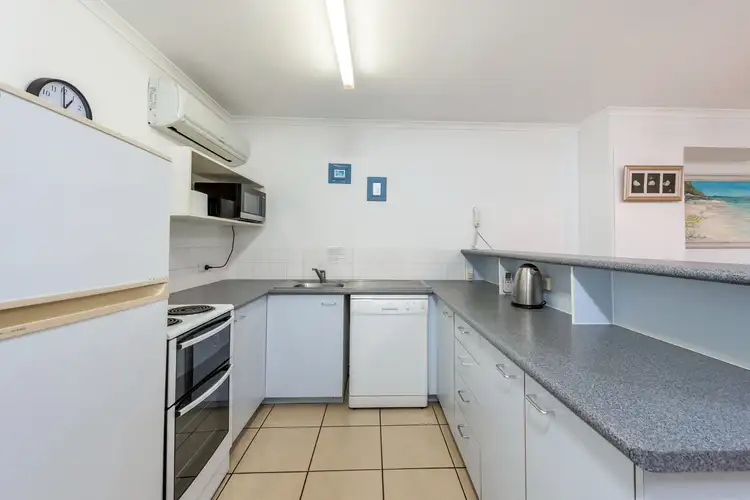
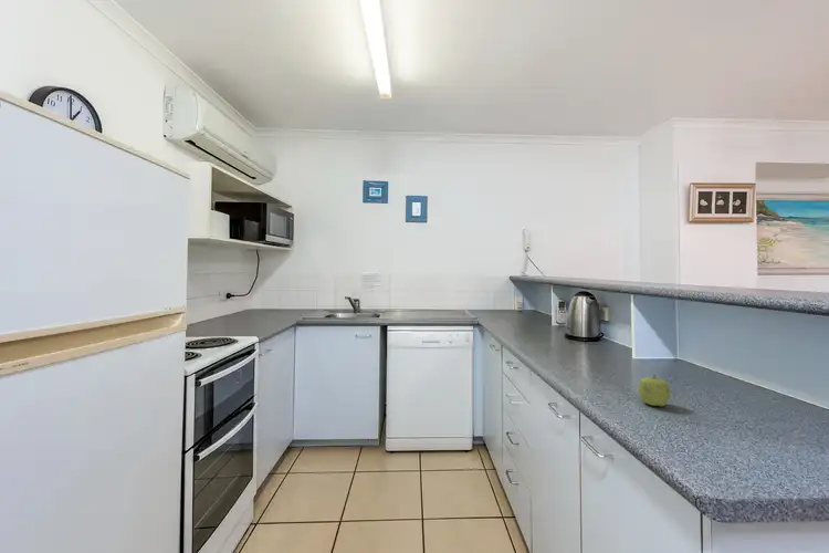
+ fruit [637,374,671,407]
